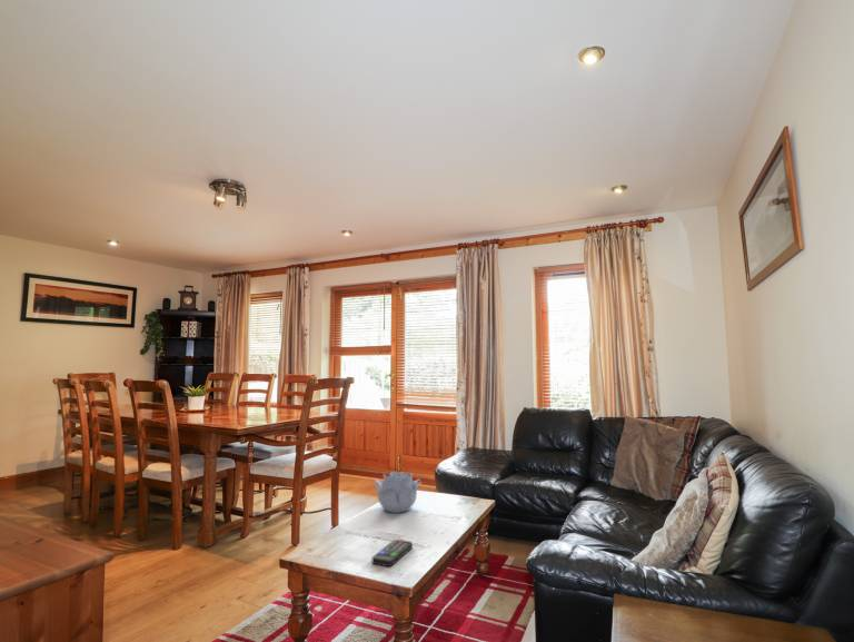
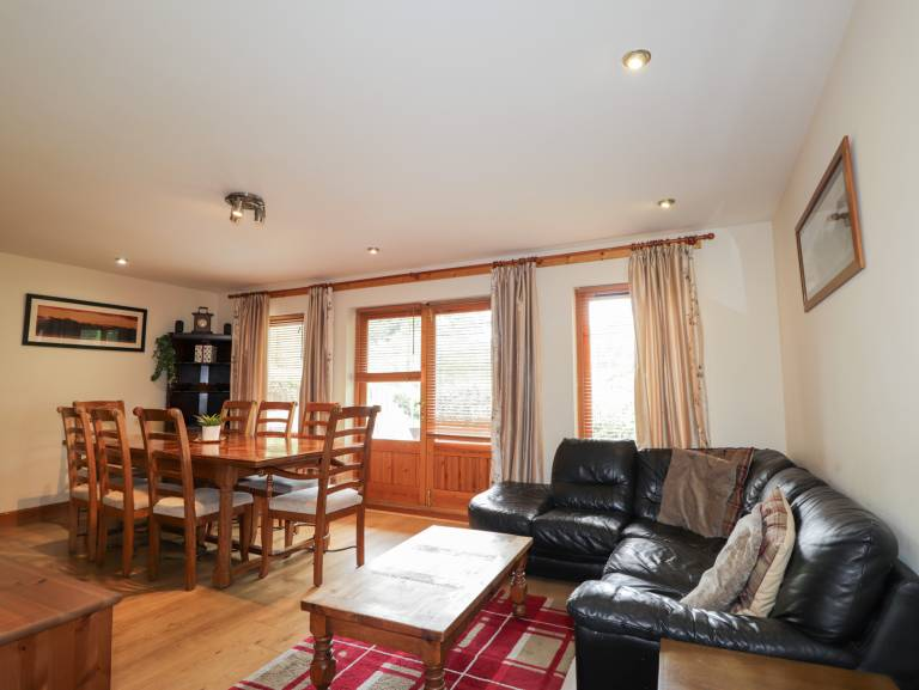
- remote control [371,537,414,567]
- decorative bowl [371,471,423,514]
